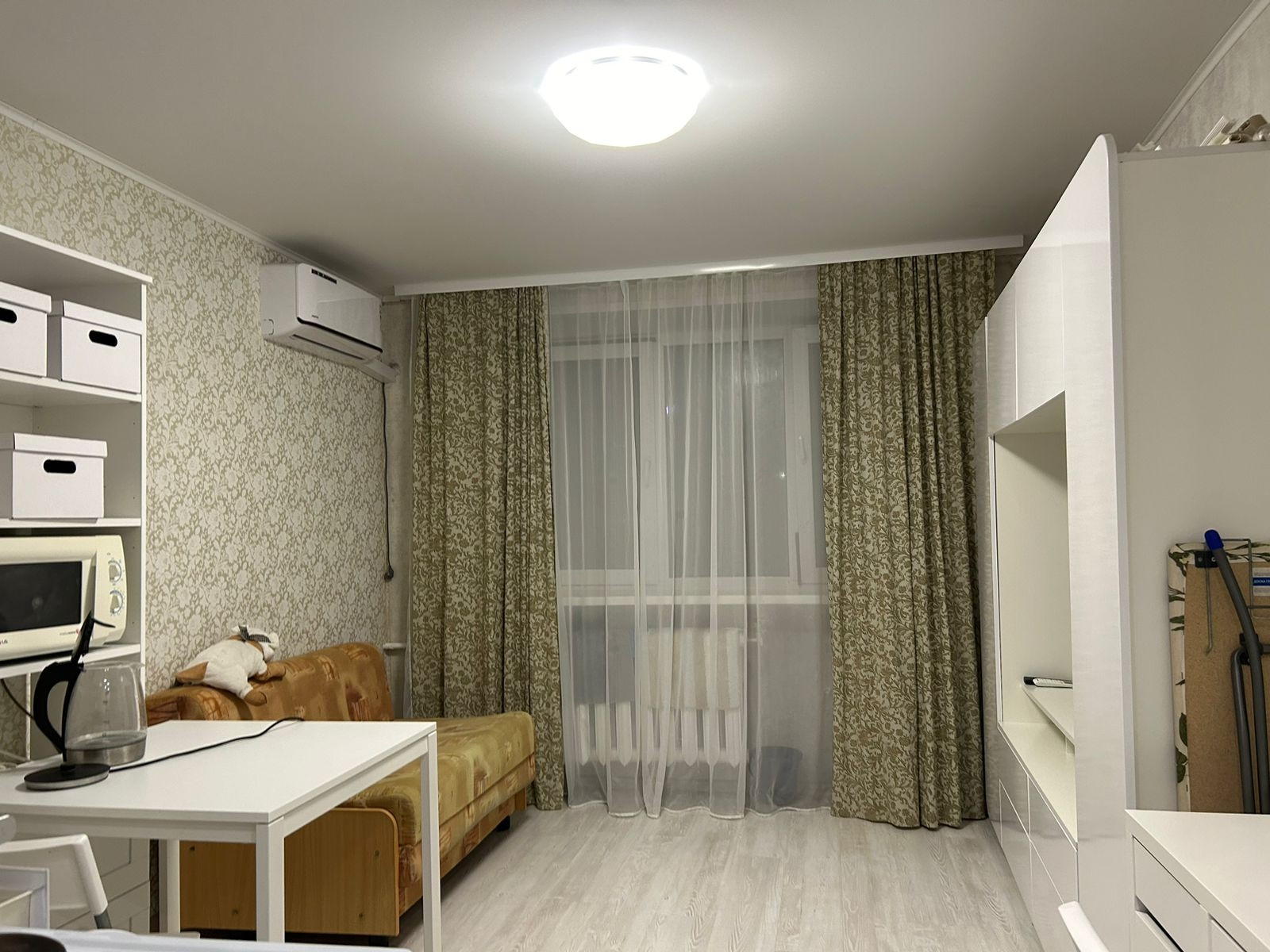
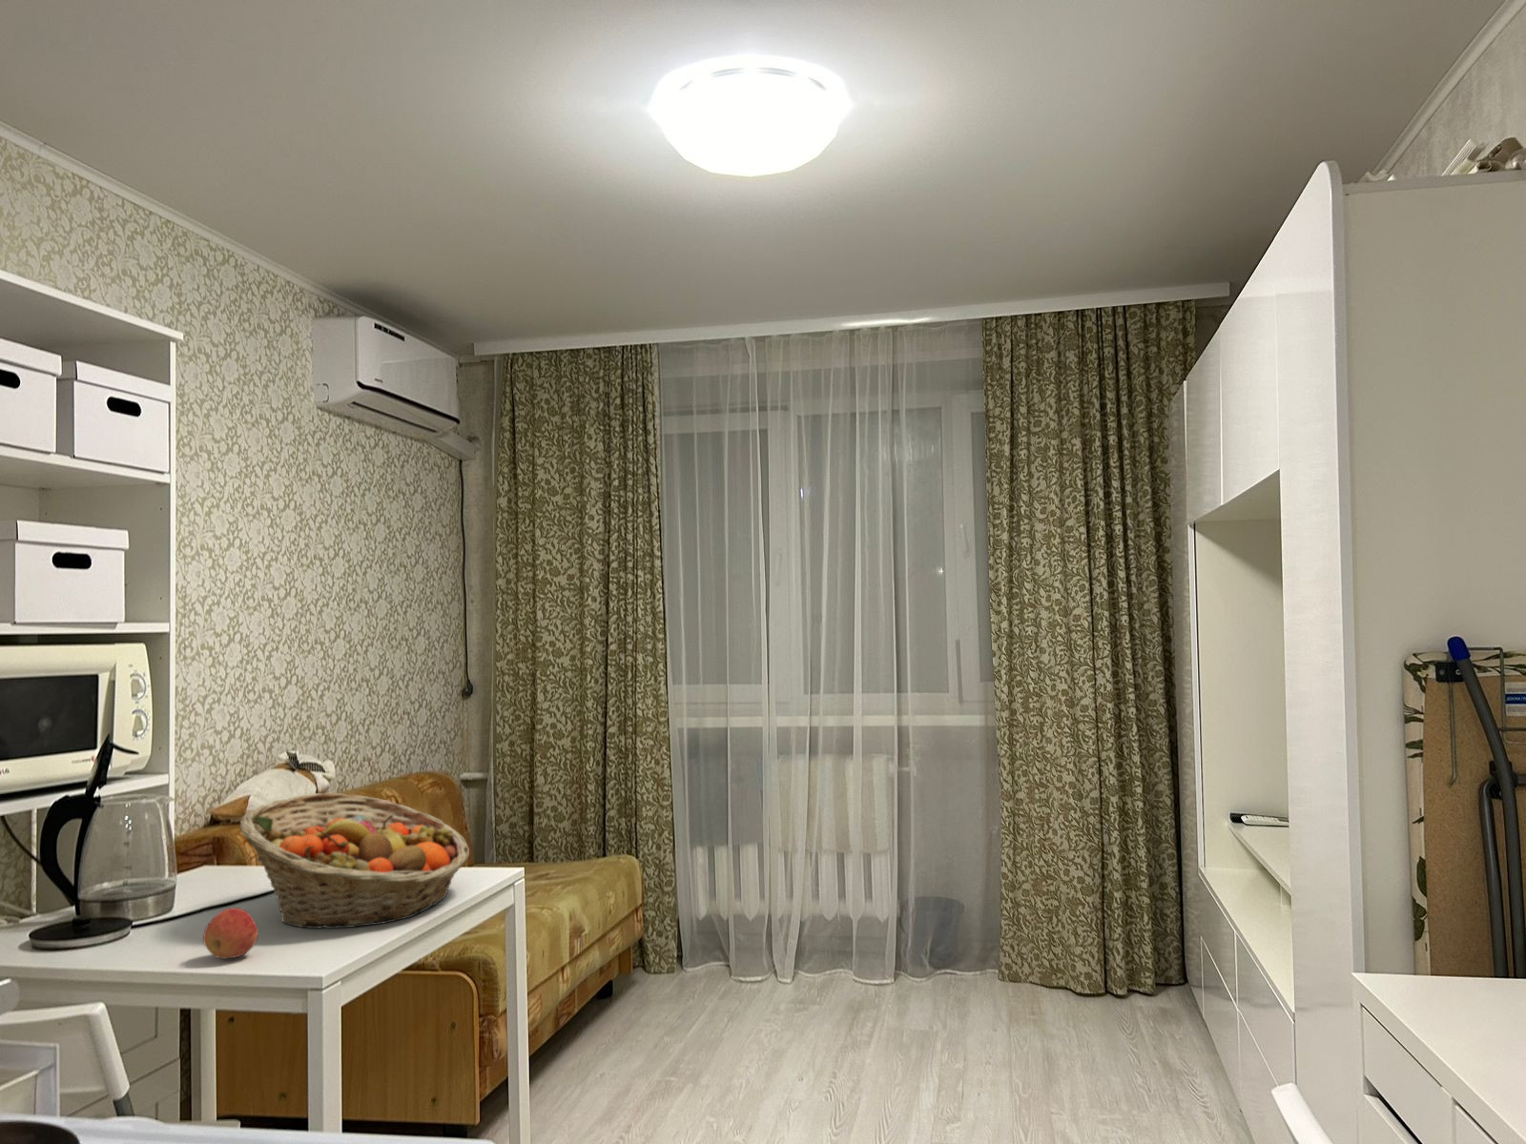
+ fruit basket [239,791,470,930]
+ apple [202,906,260,960]
